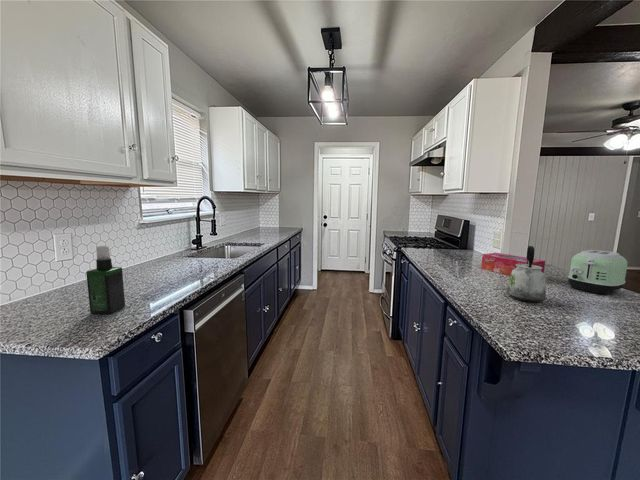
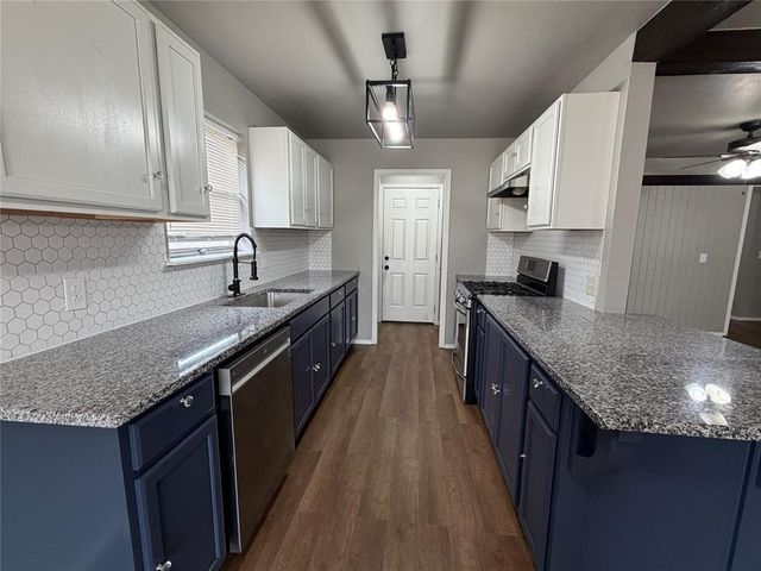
- toaster [567,249,628,295]
- tissue box [480,252,546,276]
- kettle [506,245,547,303]
- spray bottle [85,245,126,315]
